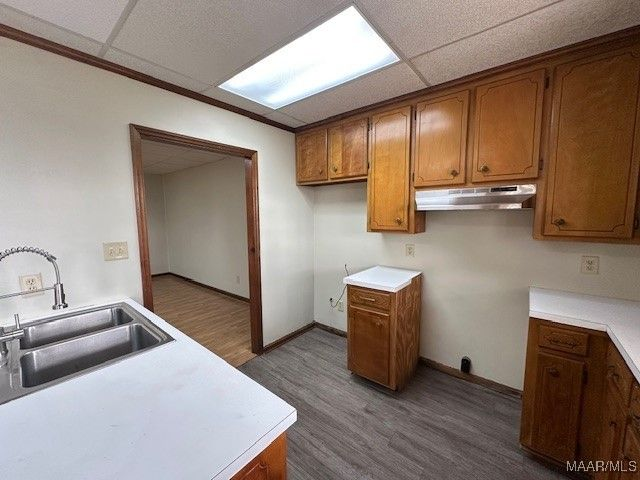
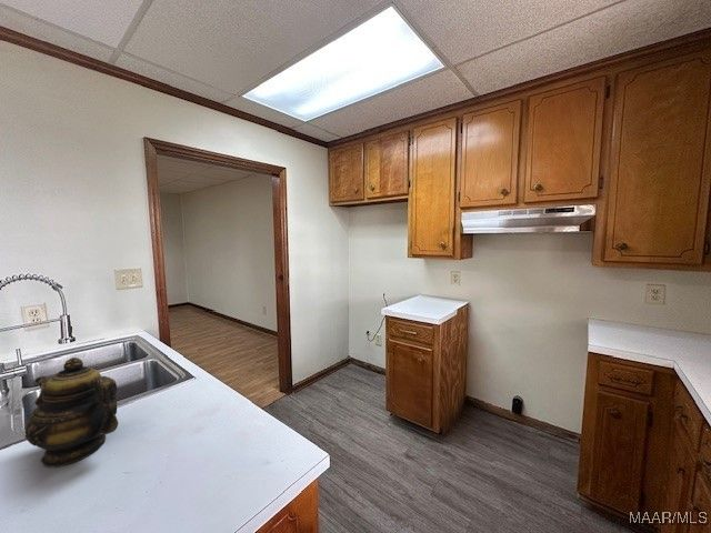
+ teapot [24,356,119,469]
